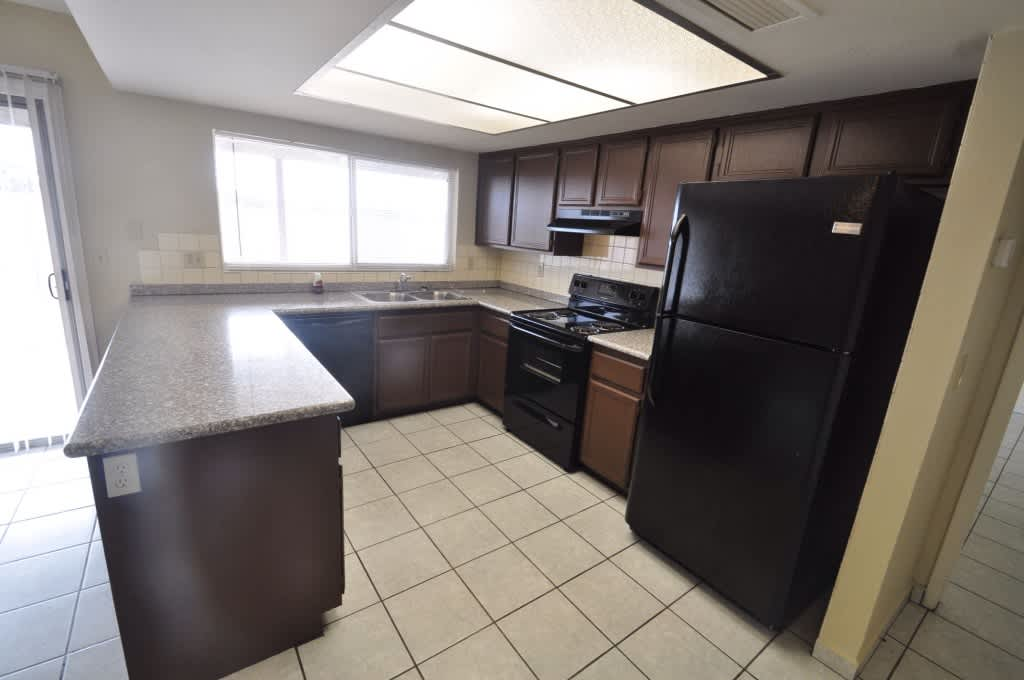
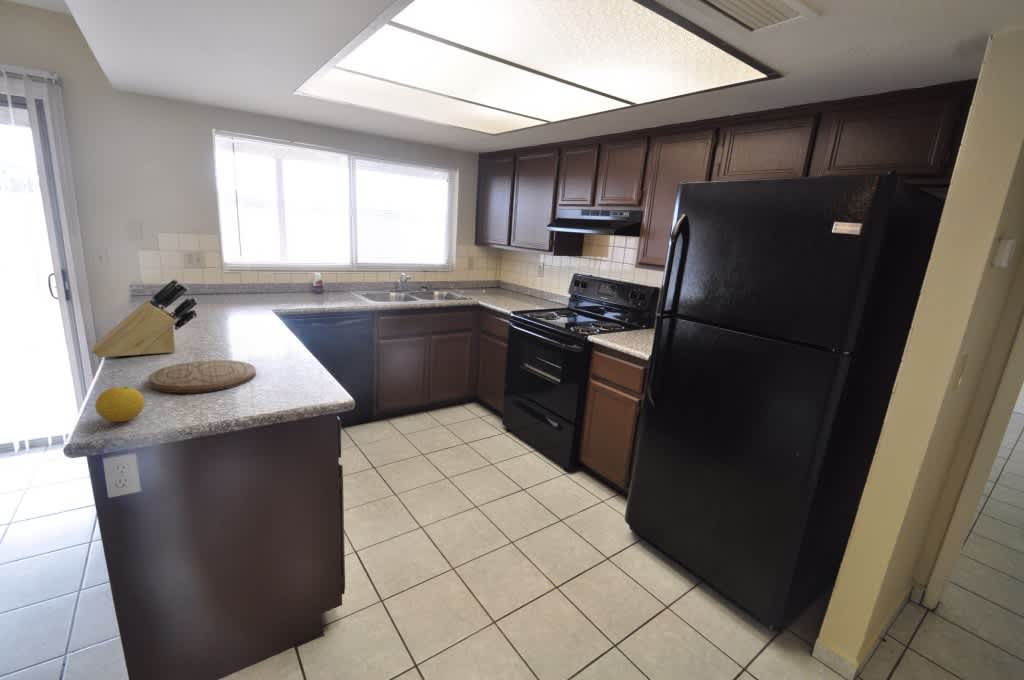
+ cutting board [147,359,257,394]
+ knife block [91,278,199,359]
+ fruit [94,385,145,423]
